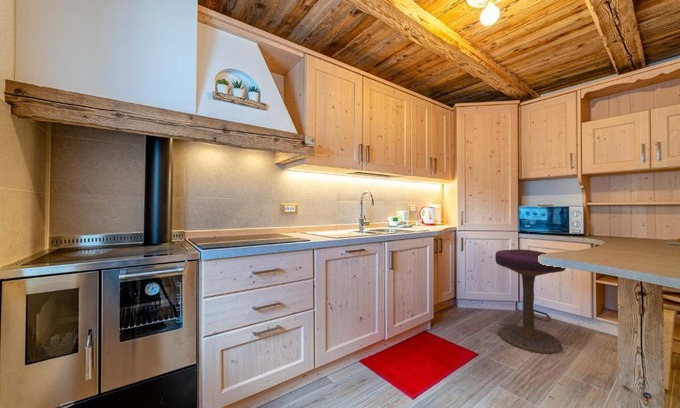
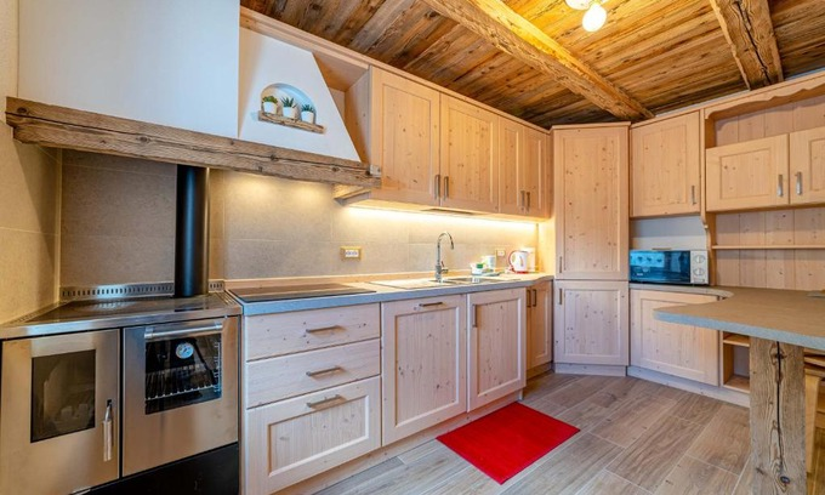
- stool [494,248,566,355]
